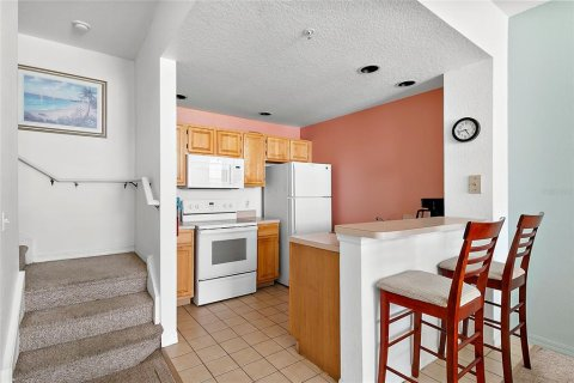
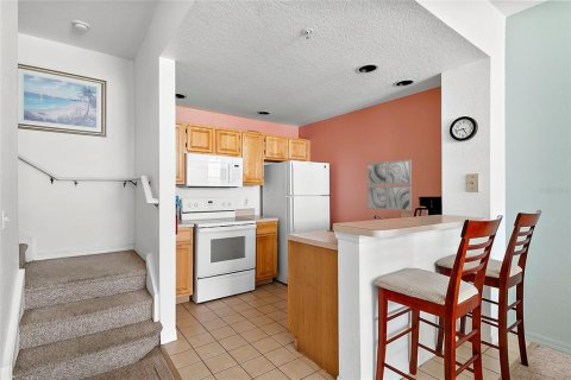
+ wall art [366,159,413,211]
